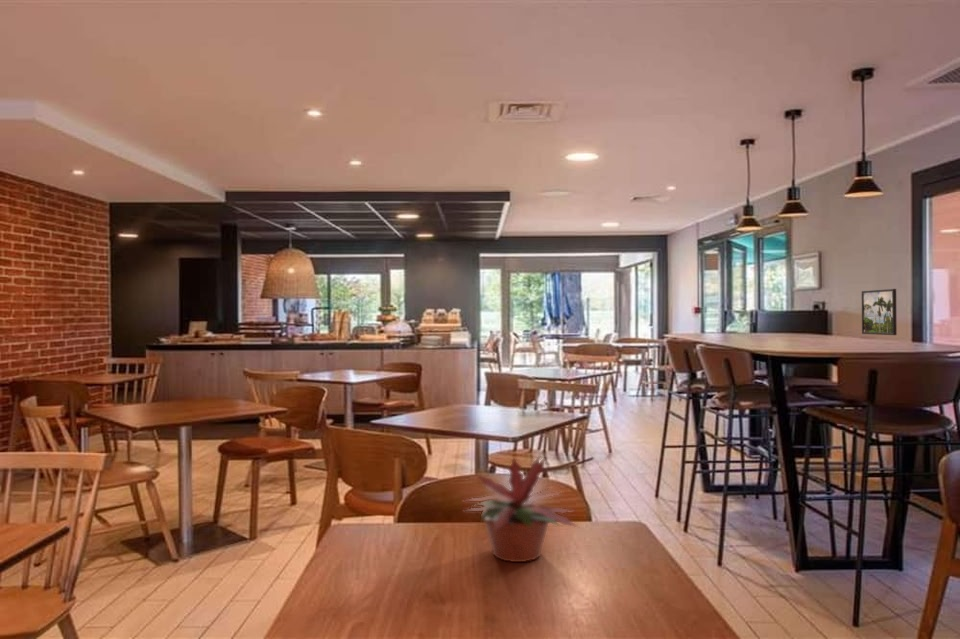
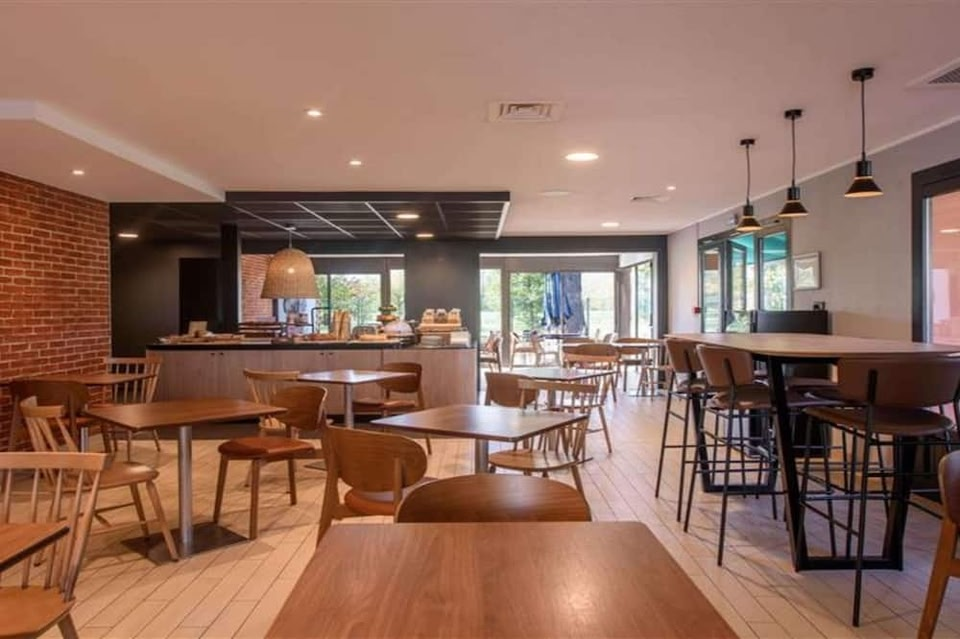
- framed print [861,288,898,336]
- potted plant [463,451,582,563]
